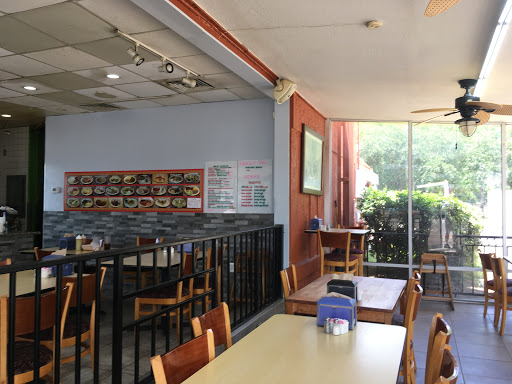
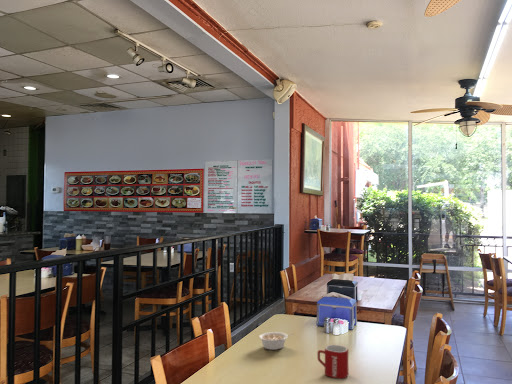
+ mug [317,344,350,380]
+ legume [258,331,295,351]
